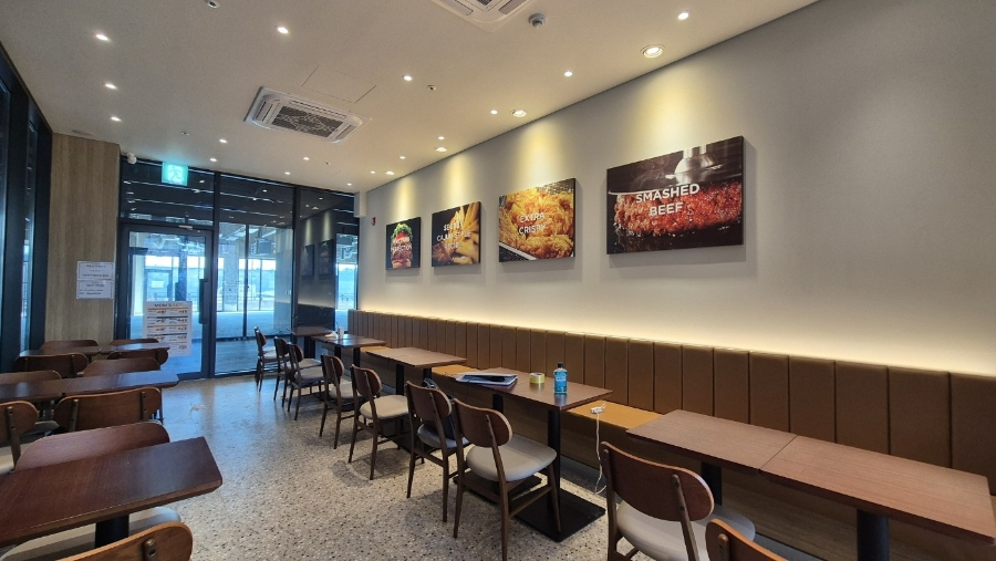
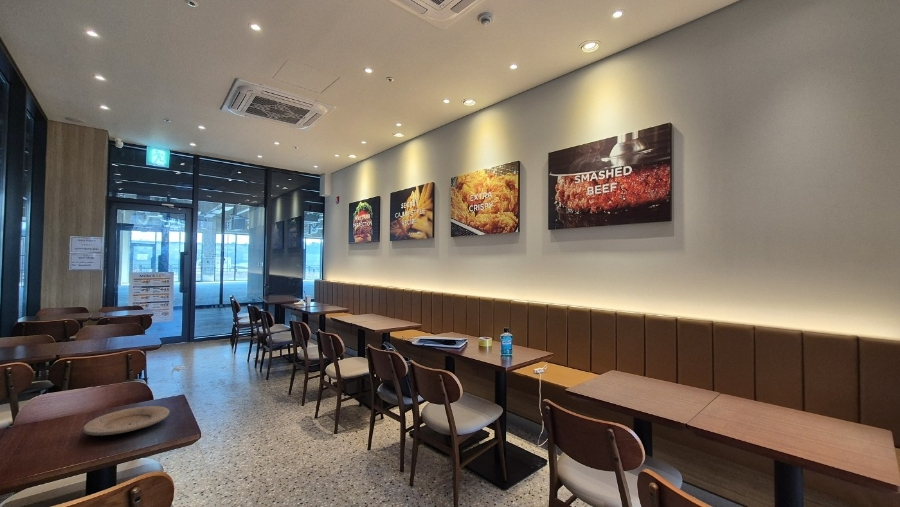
+ plate [82,405,170,436]
